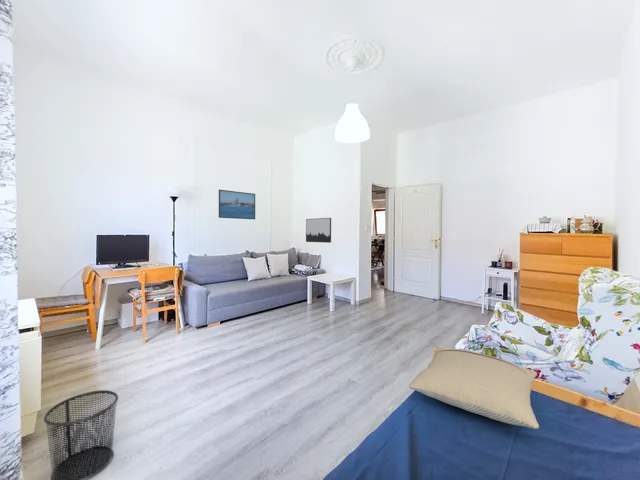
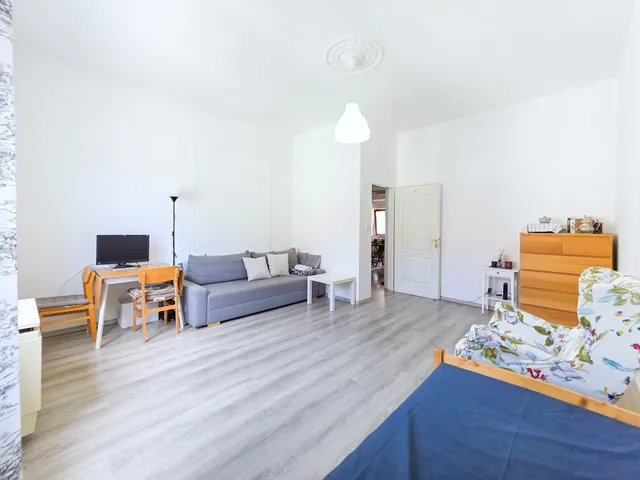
- pillow [408,348,540,430]
- wall art [305,217,332,244]
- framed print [218,189,256,220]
- waste bin [43,389,119,480]
